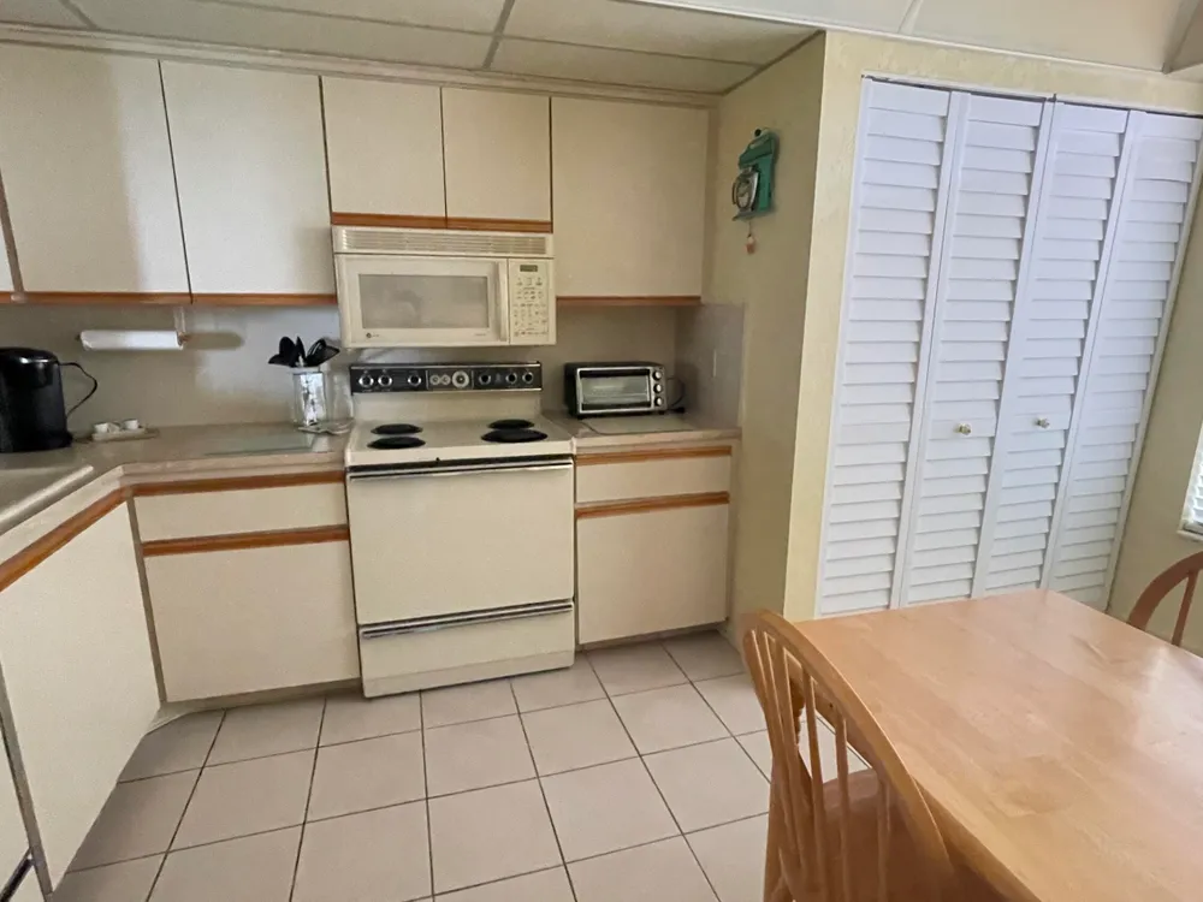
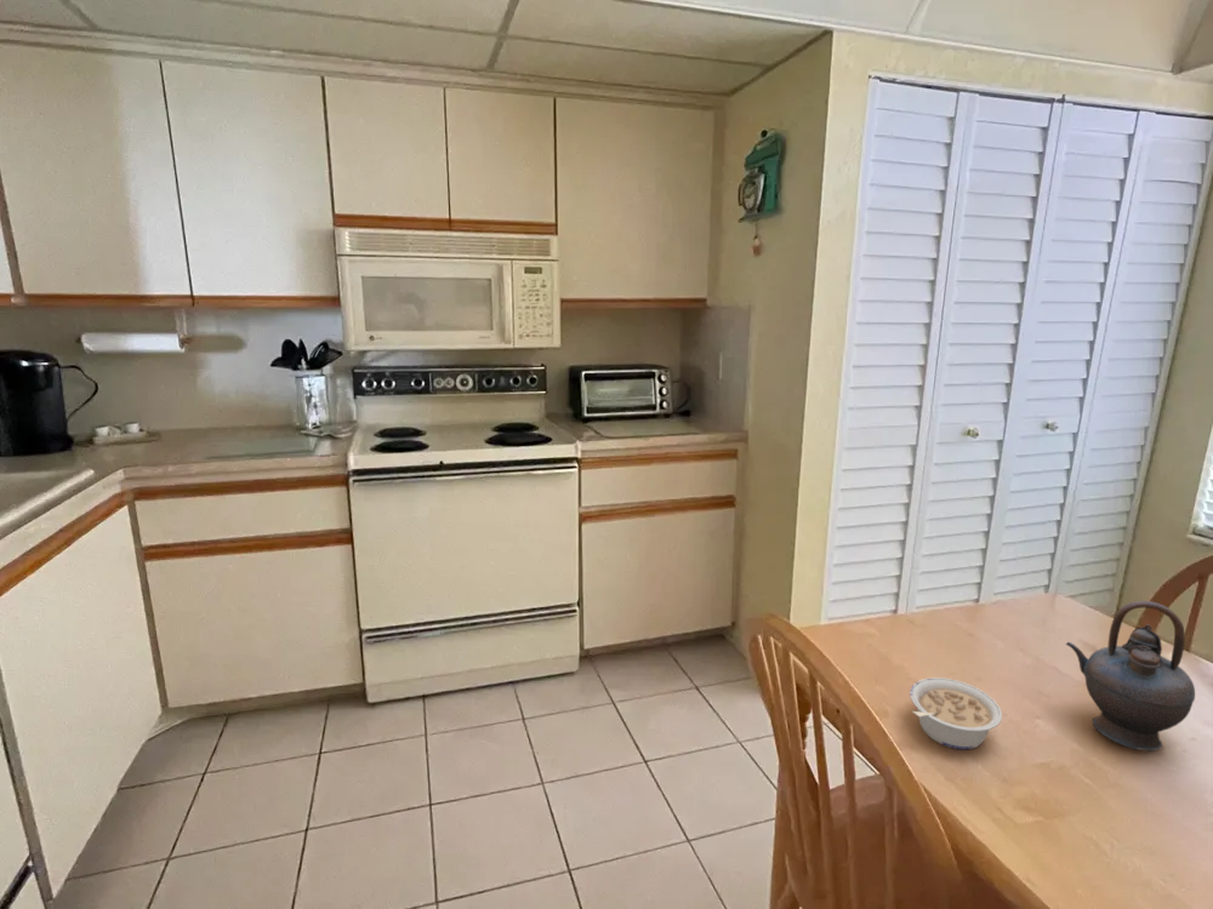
+ legume [909,676,1003,751]
+ teapot [1065,600,1196,751]
